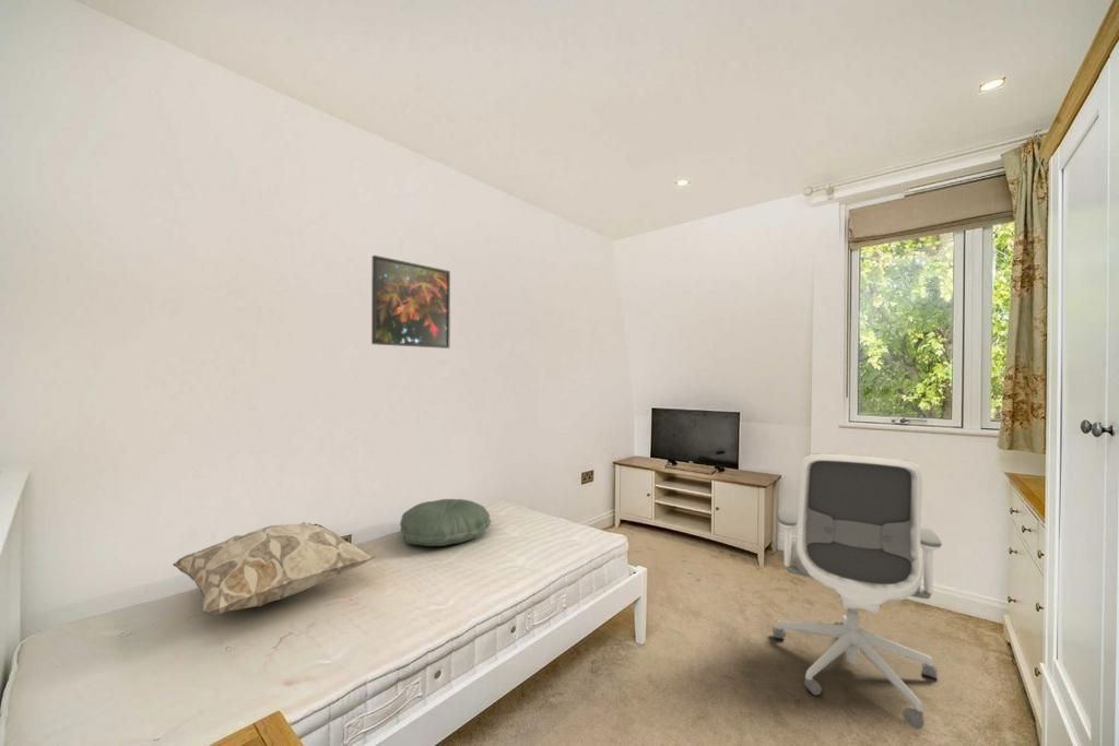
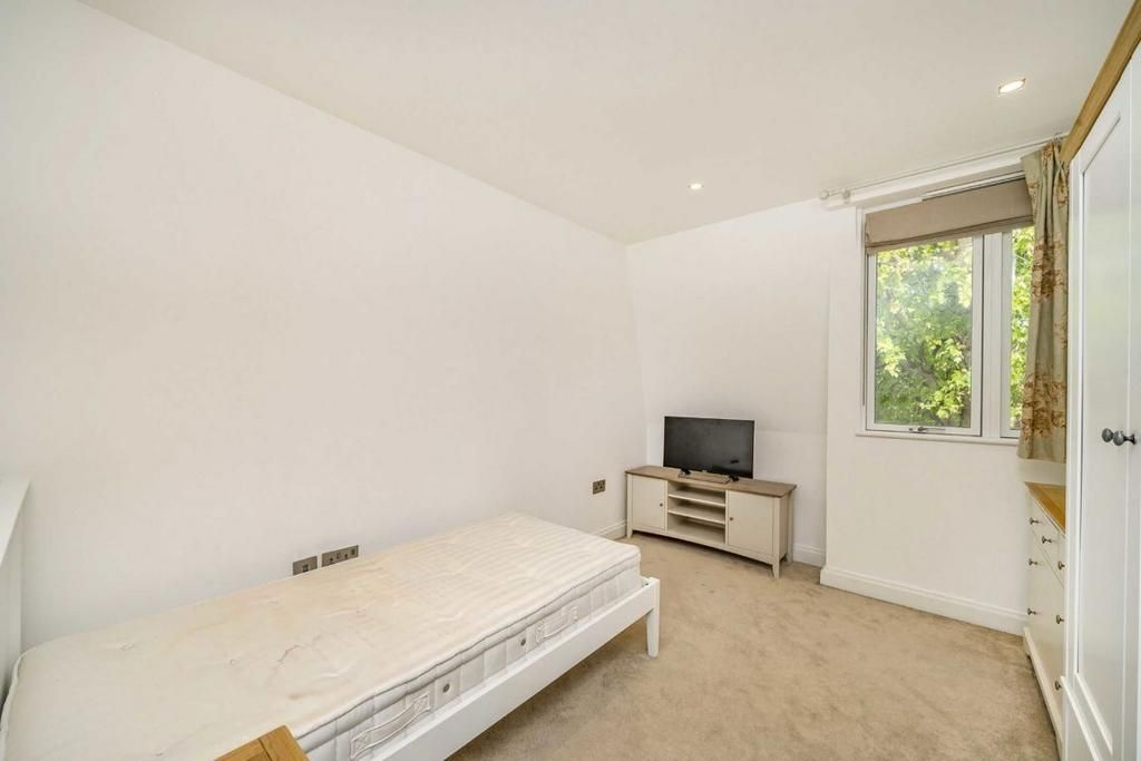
- pillow [399,498,492,547]
- decorative pillow [172,521,376,616]
- office chair [771,452,943,730]
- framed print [370,254,451,350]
